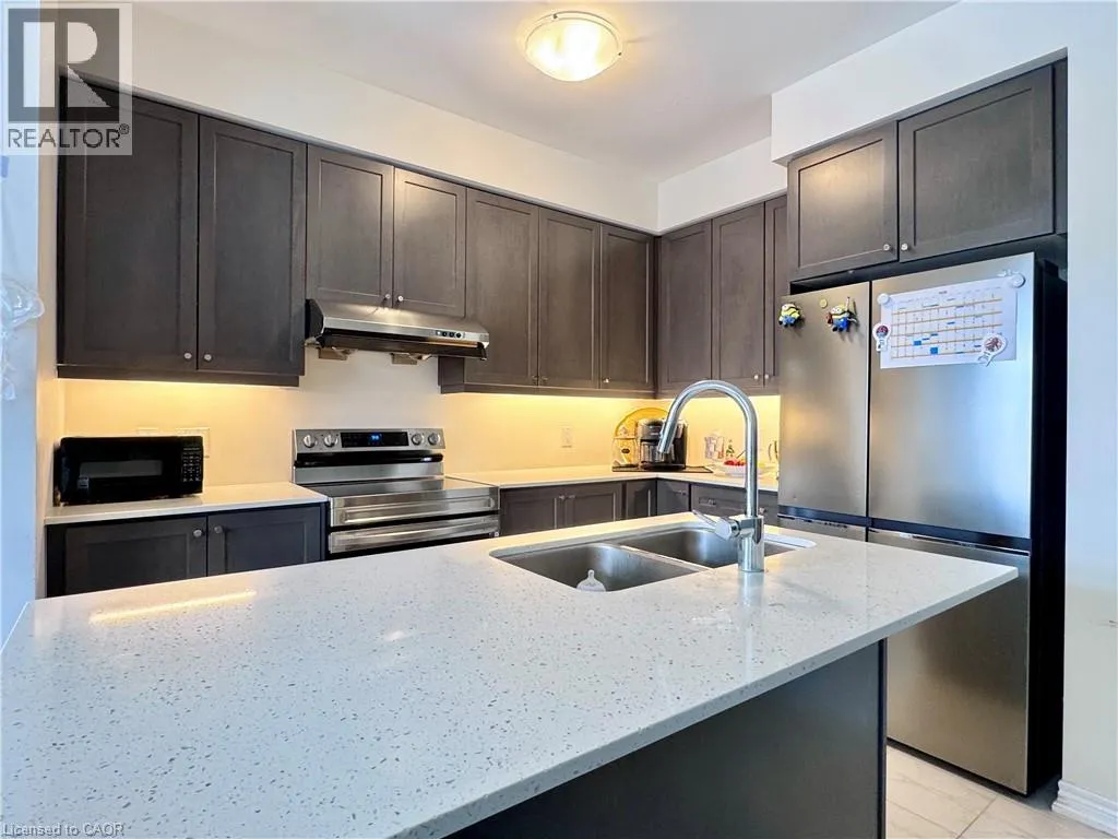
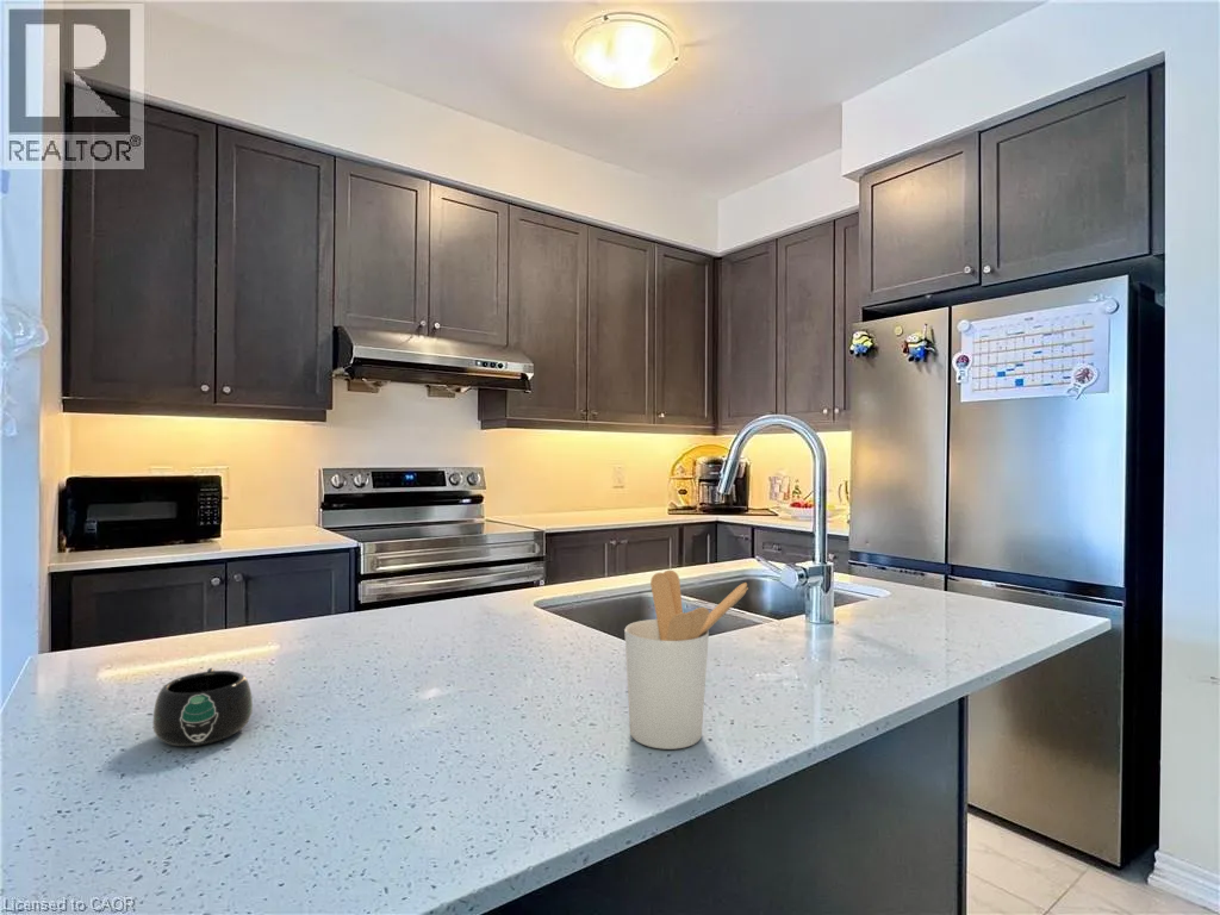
+ mug [151,667,254,747]
+ utensil holder [623,569,749,751]
